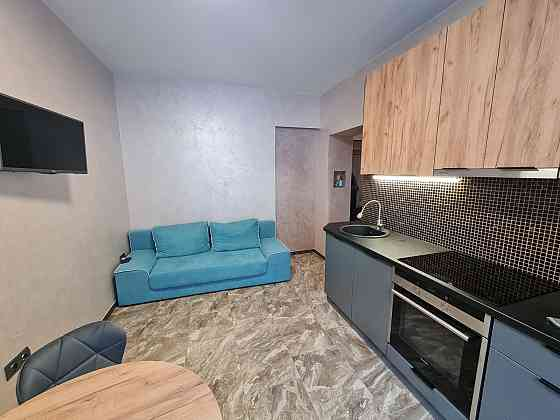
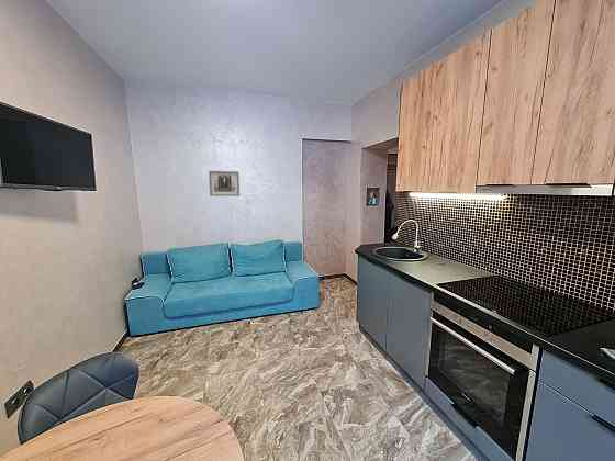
+ wall art [208,170,241,198]
